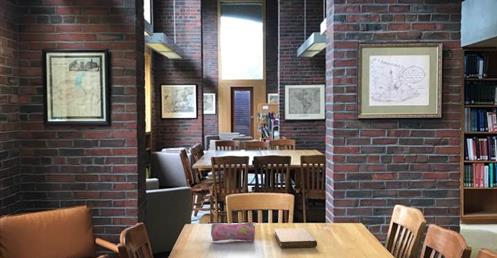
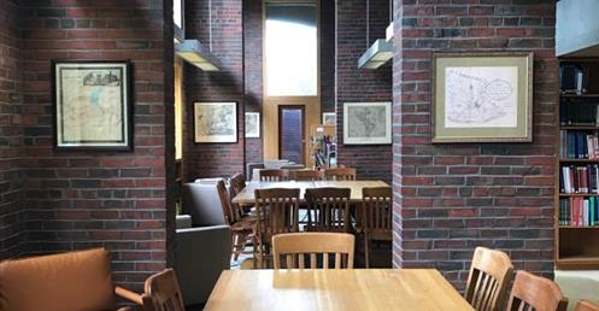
- pencil case [210,221,257,242]
- notebook [273,227,318,248]
